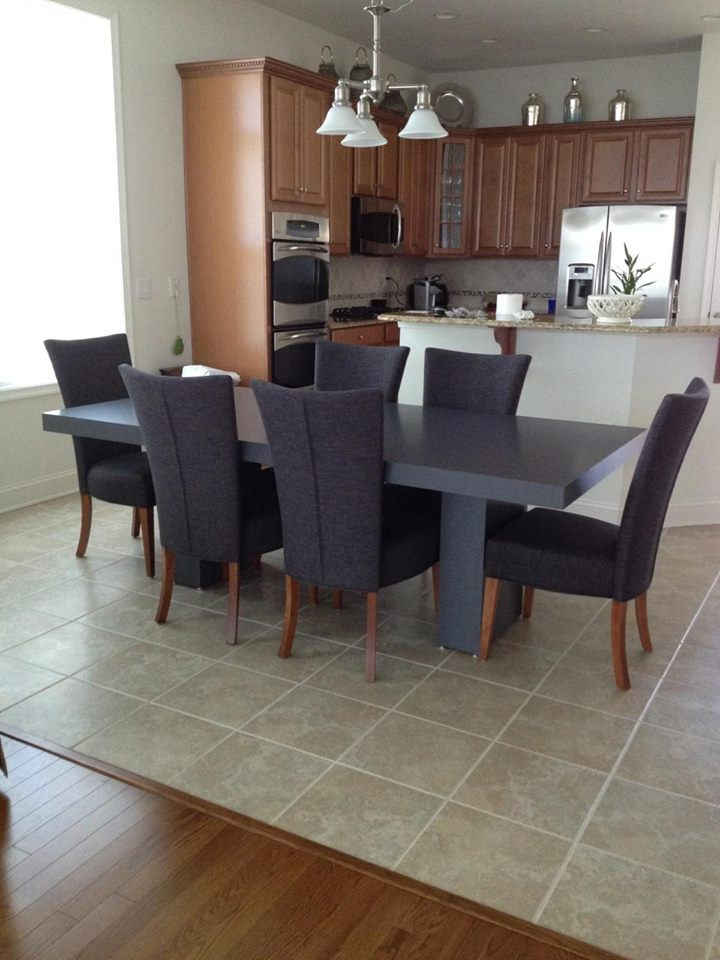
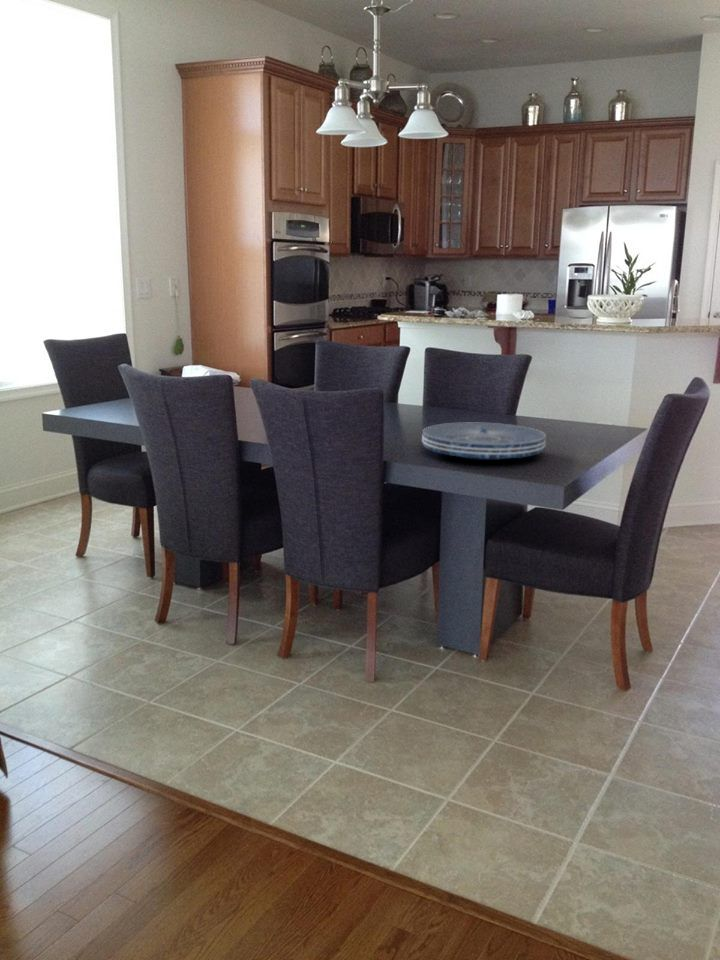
+ placemat [421,421,547,461]
